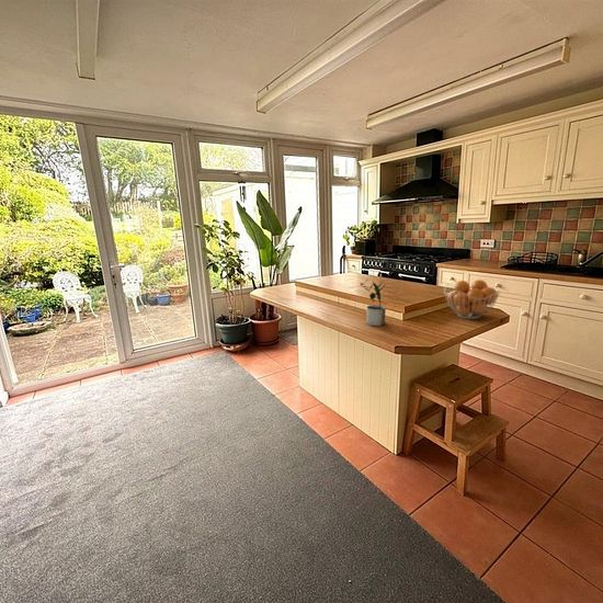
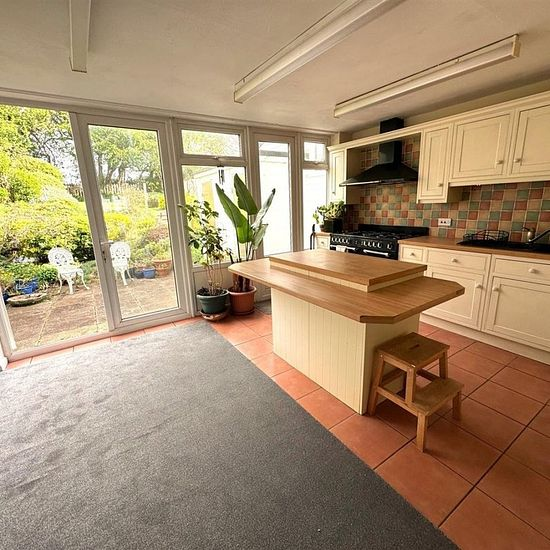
- fruit basket [443,278,501,320]
- potted plant [360,278,387,327]
